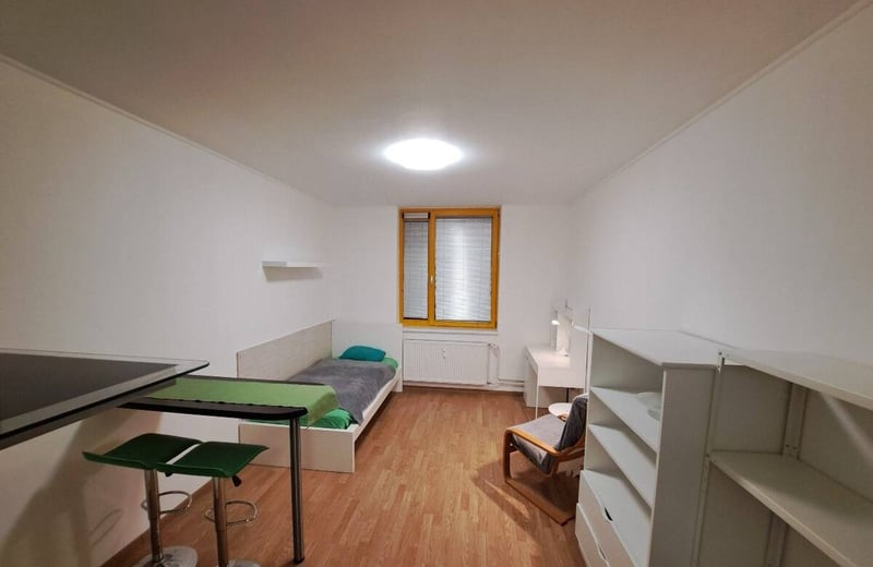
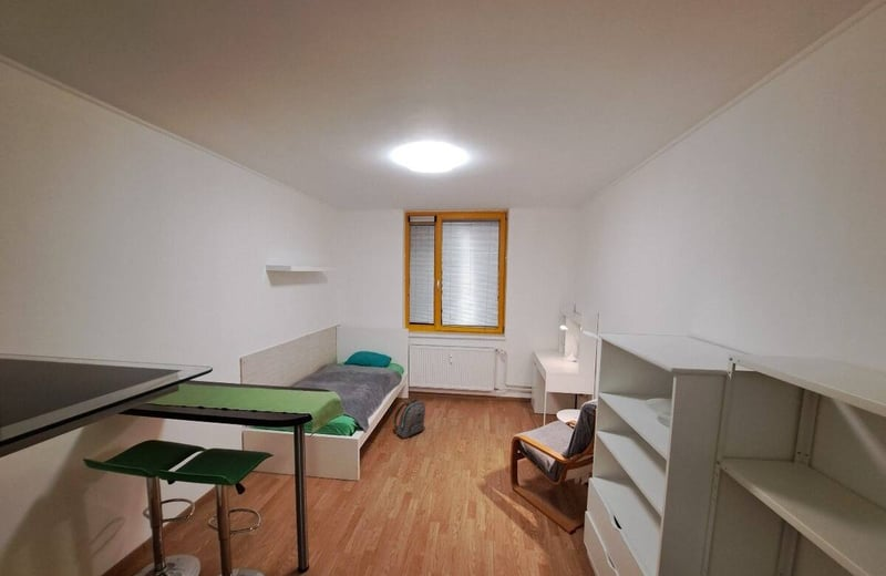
+ backpack [393,397,426,440]
